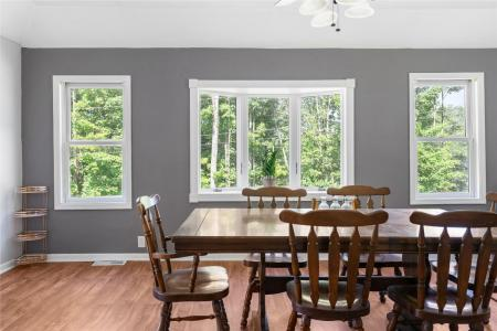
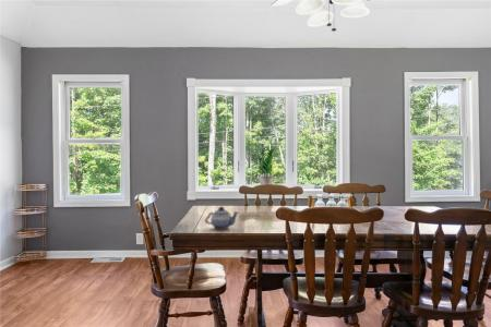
+ teapot [204,205,240,230]
